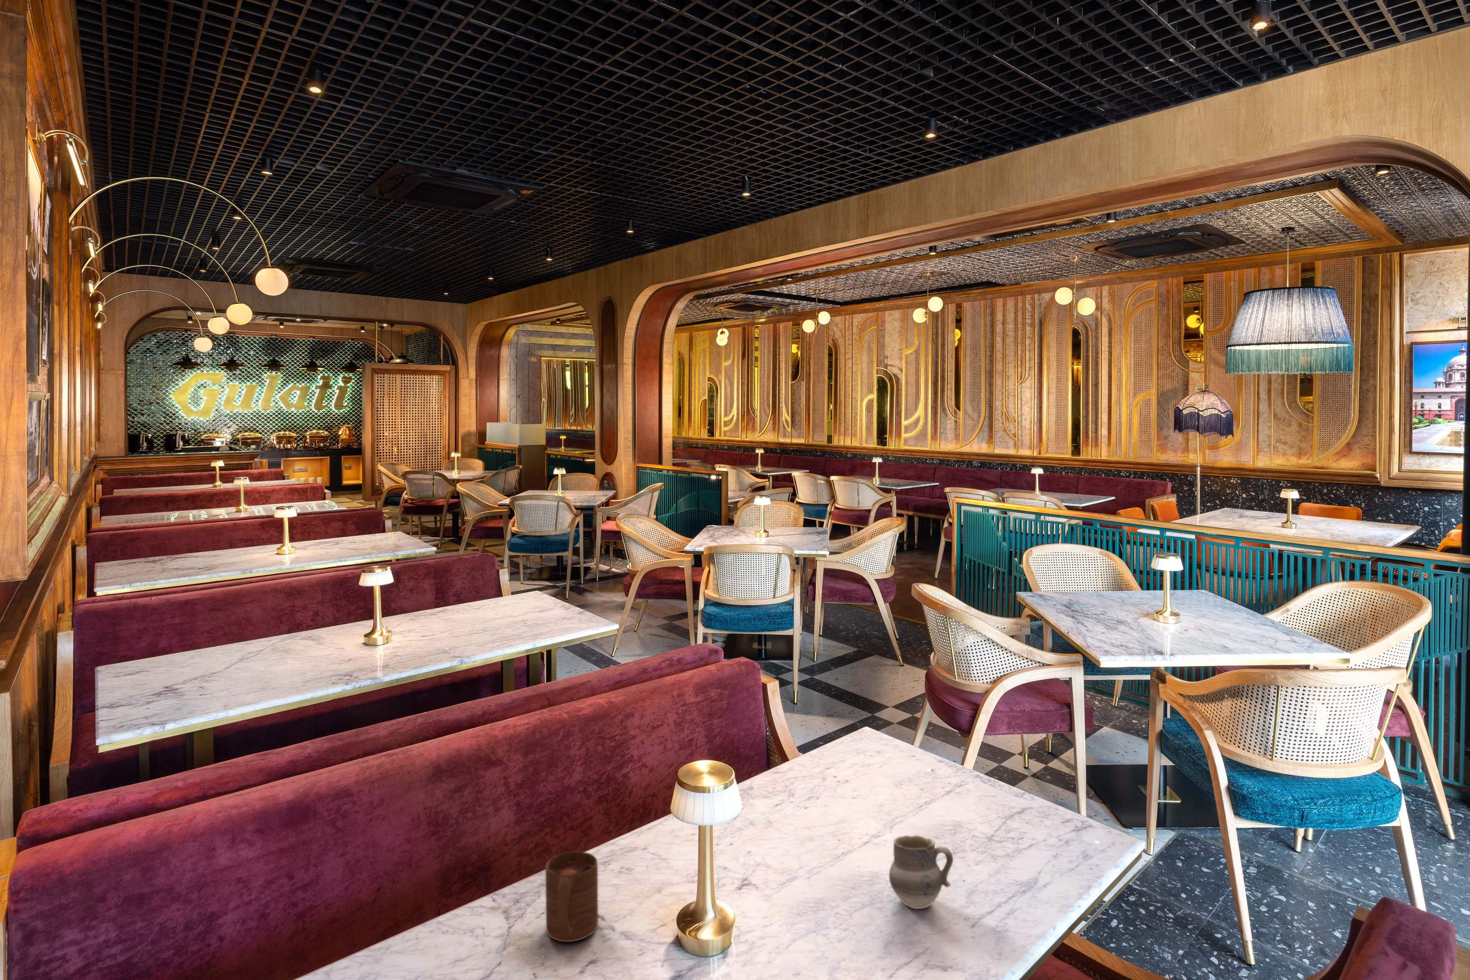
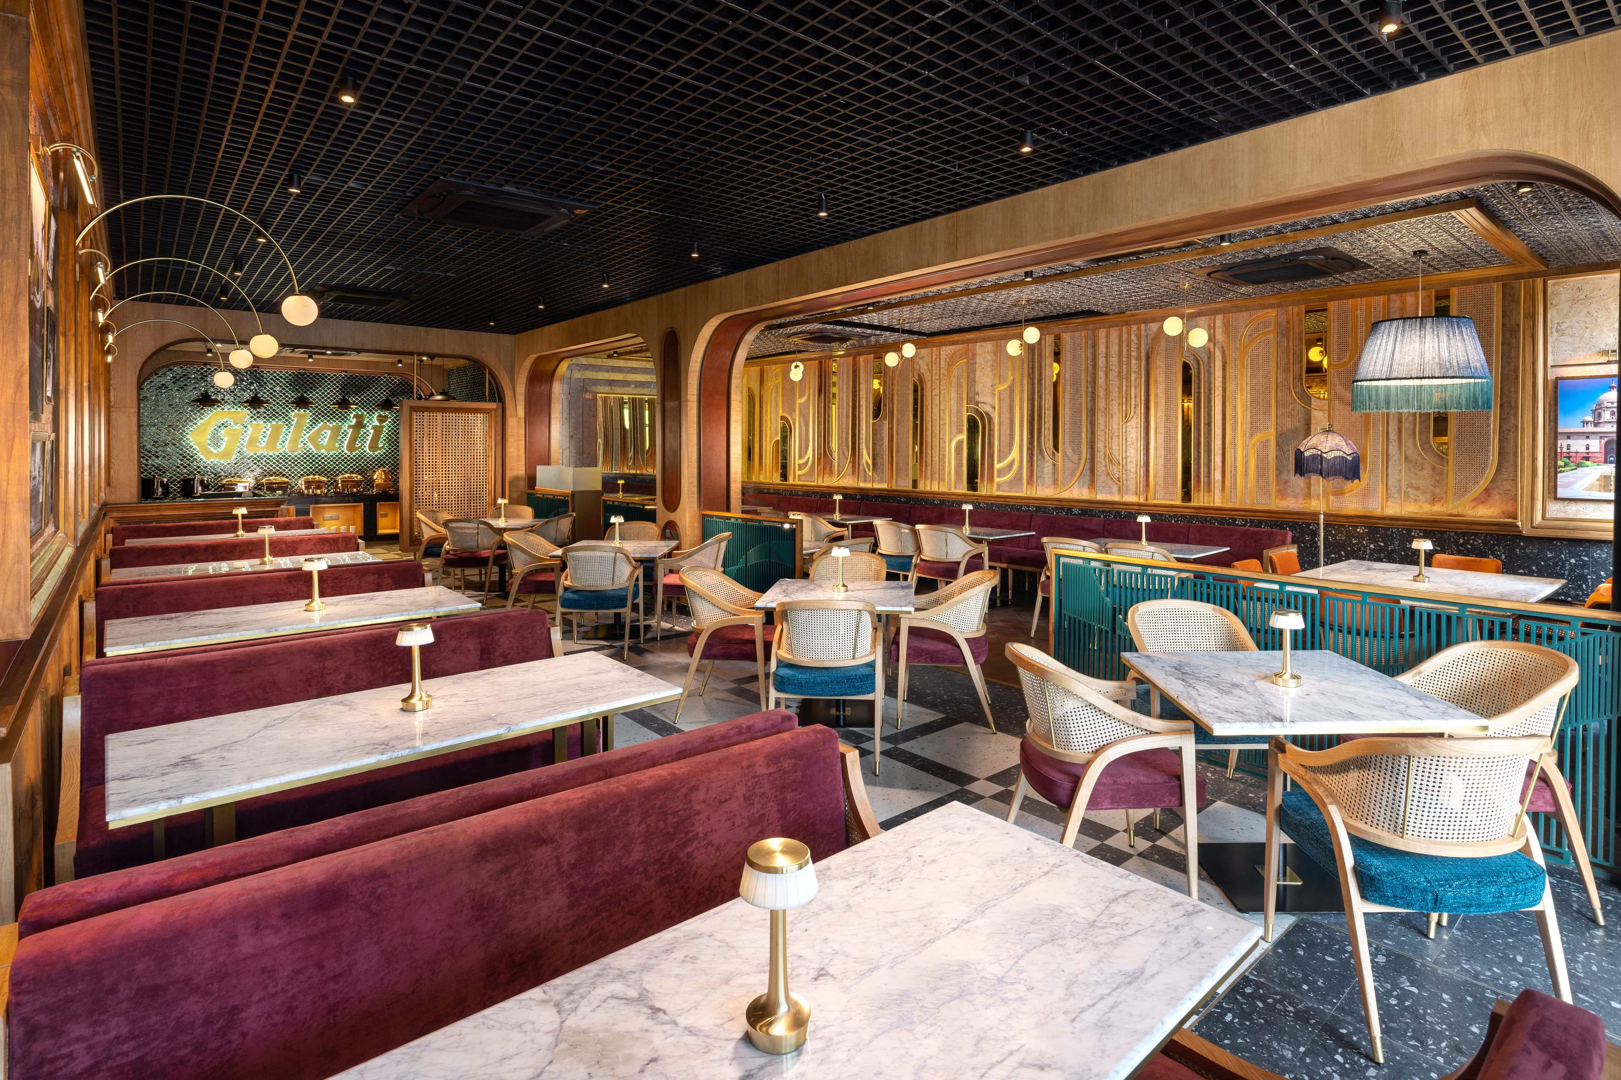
- cup [545,851,598,942]
- cup [888,835,954,909]
